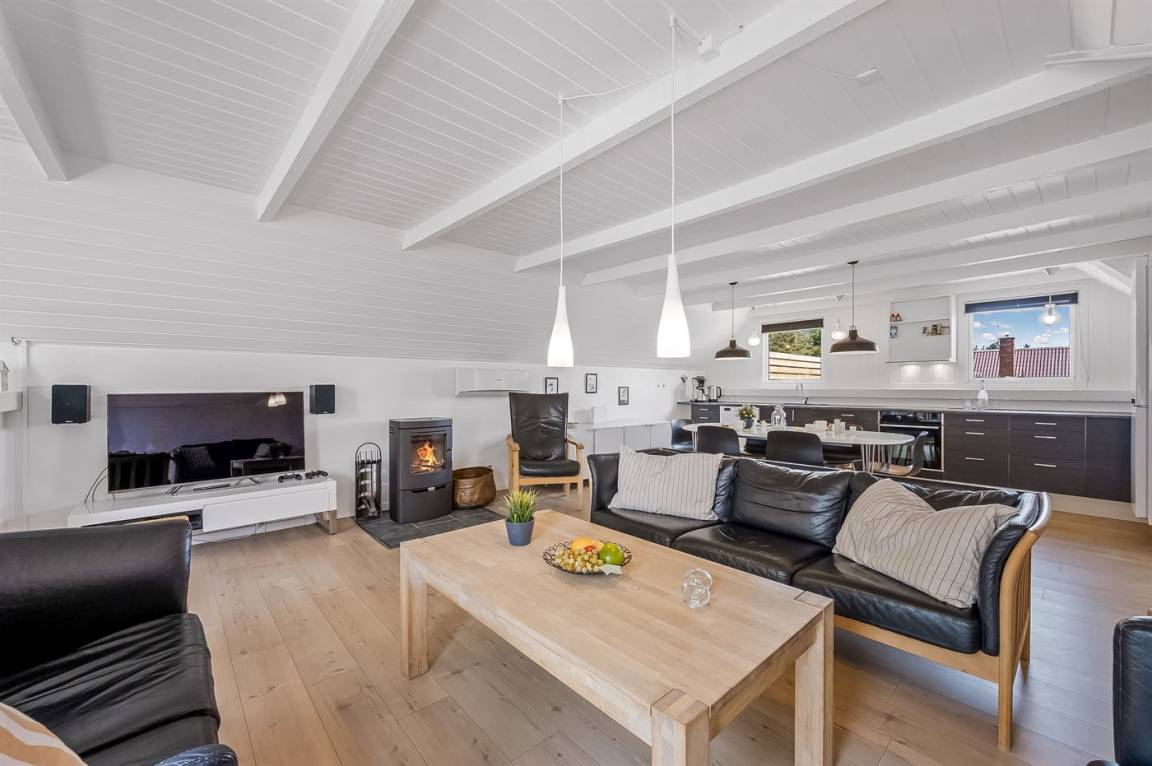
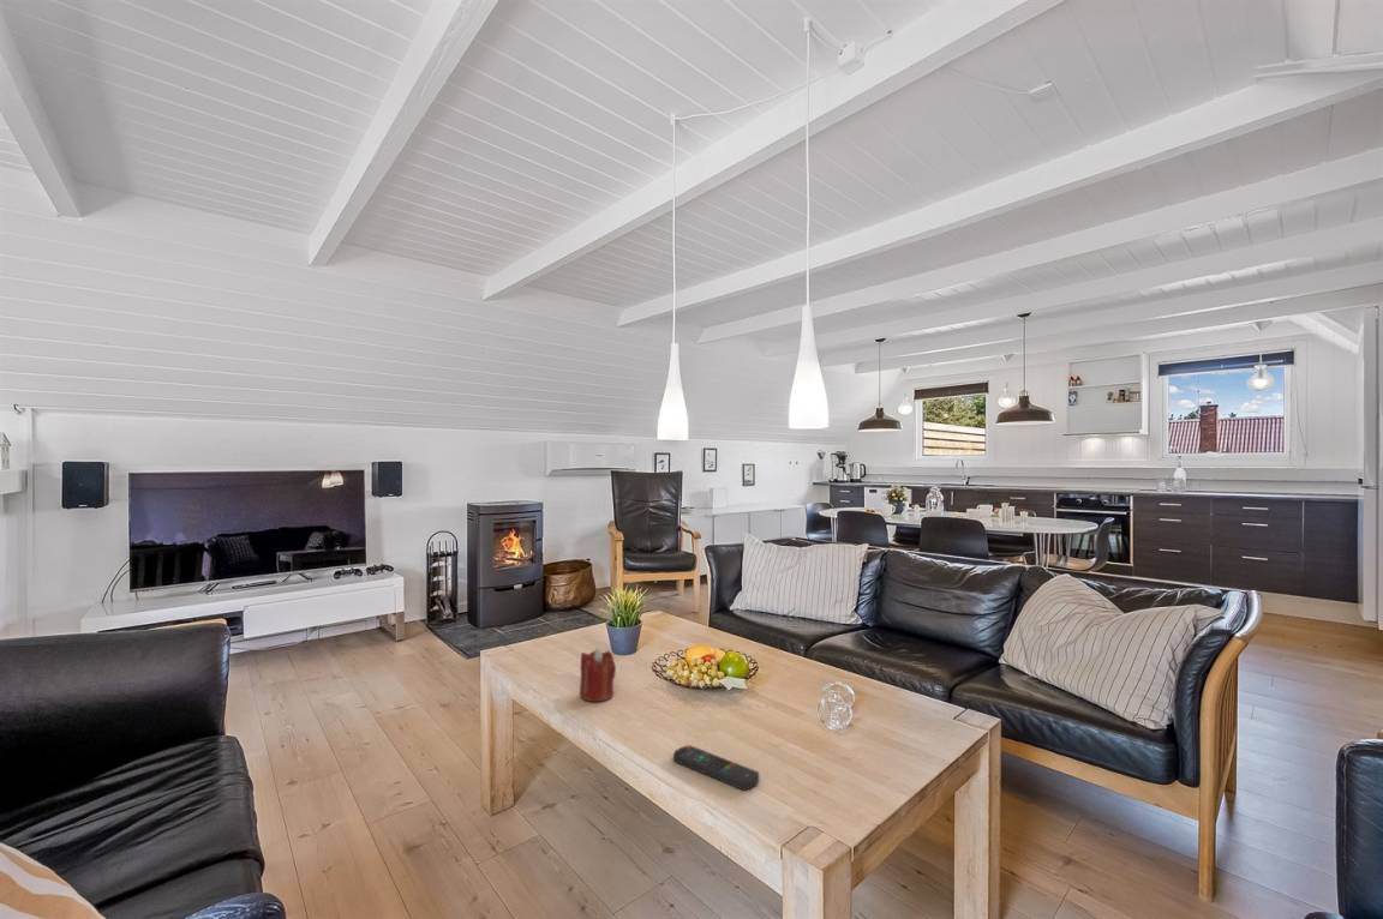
+ candle [579,648,617,703]
+ remote control [672,744,760,792]
